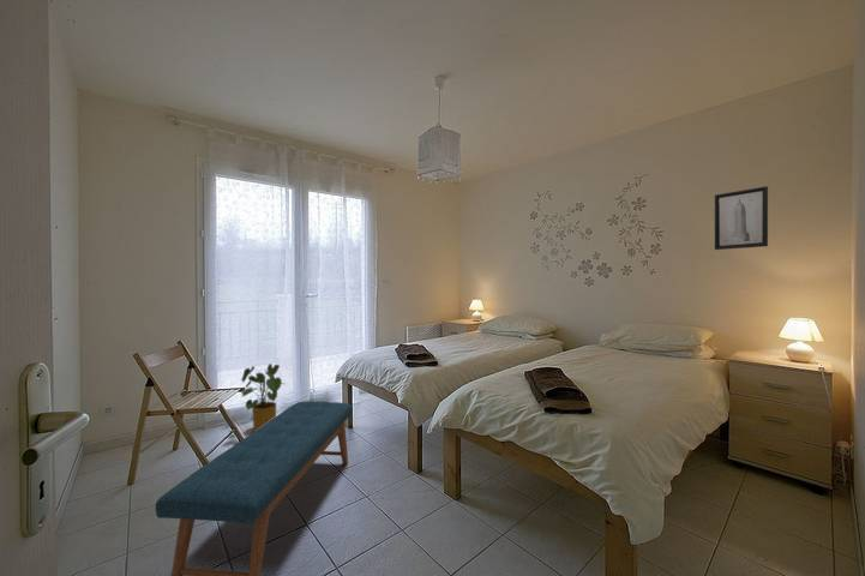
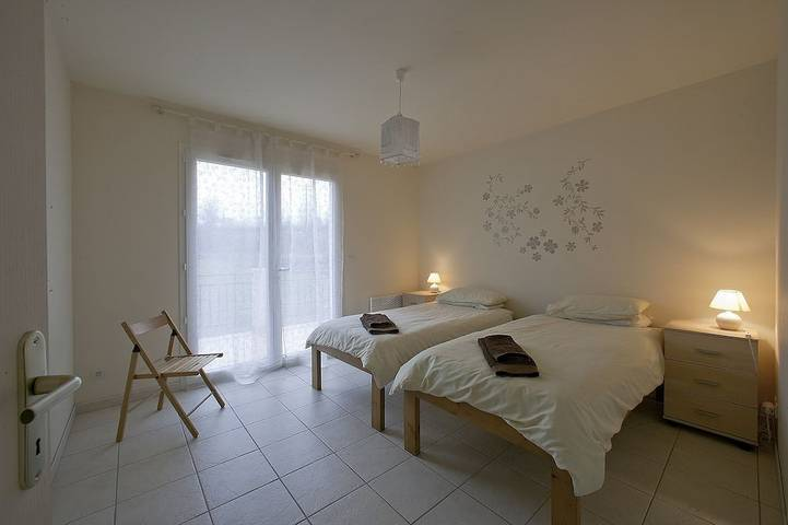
- bench [155,401,354,576]
- wall art [714,185,769,251]
- house plant [240,362,284,432]
